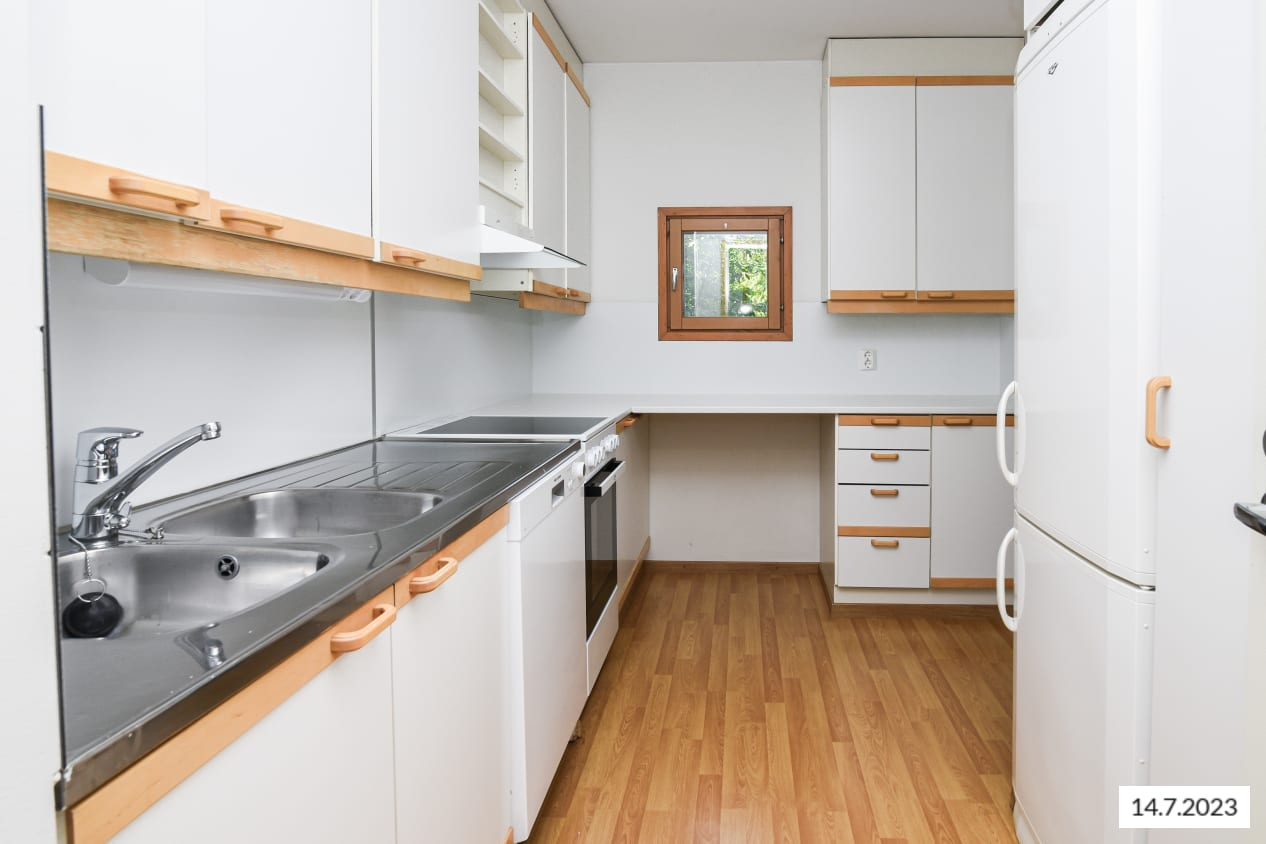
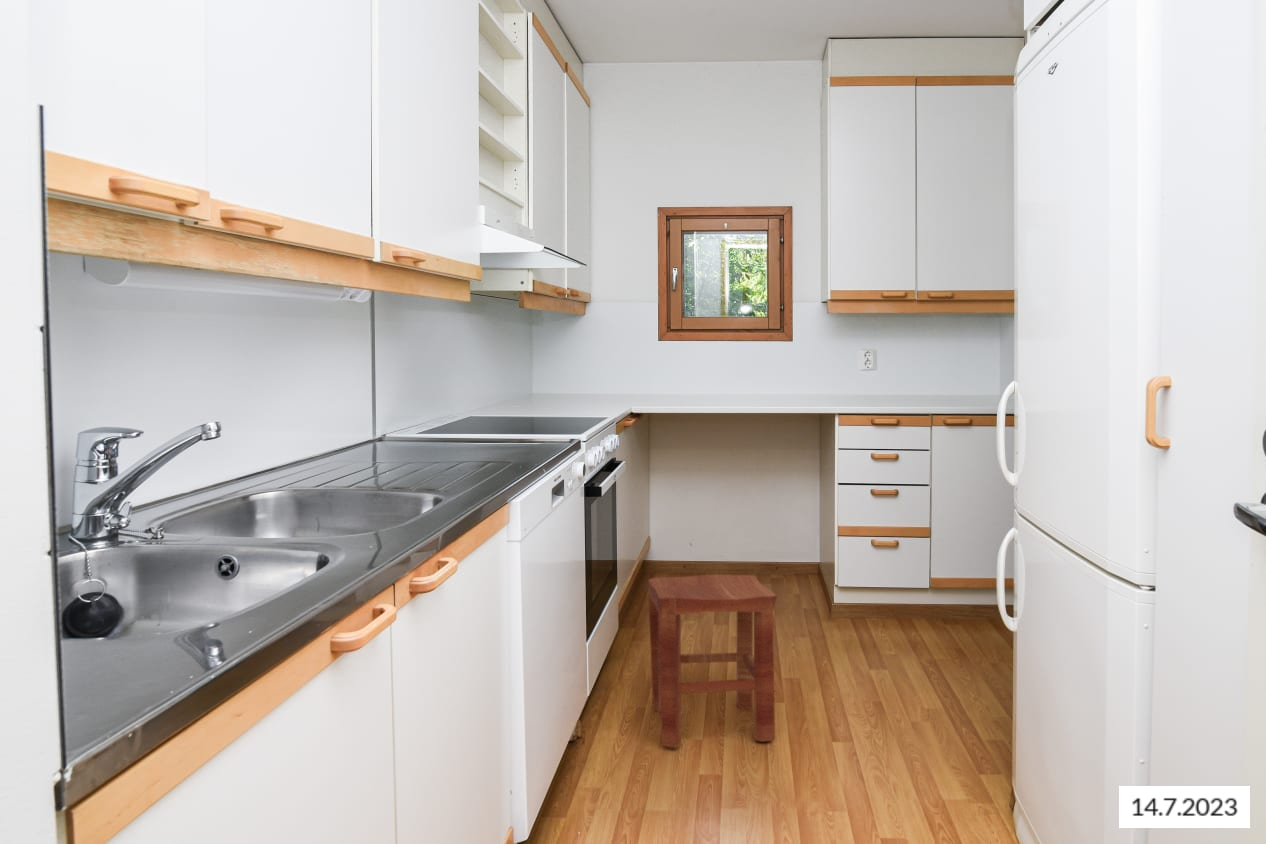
+ stool [647,573,778,749]
